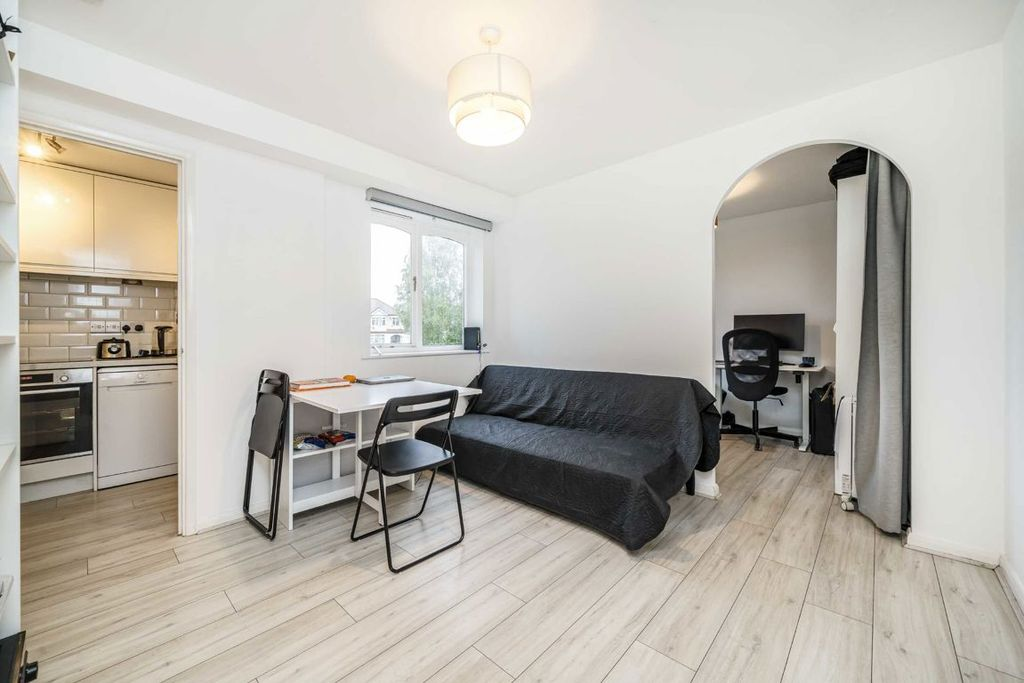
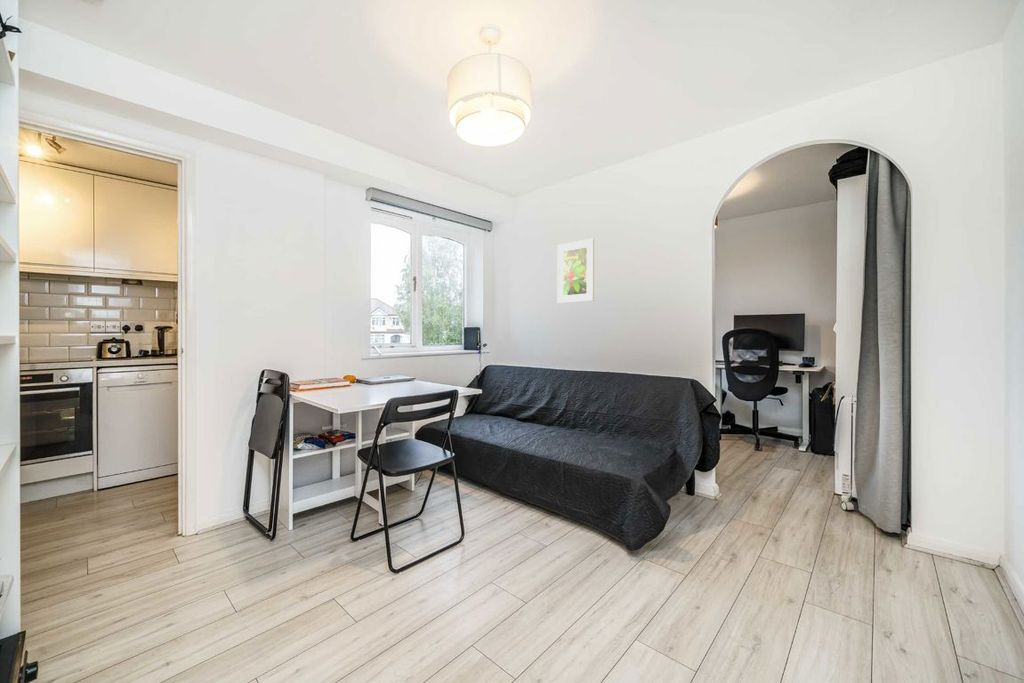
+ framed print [556,237,595,304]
